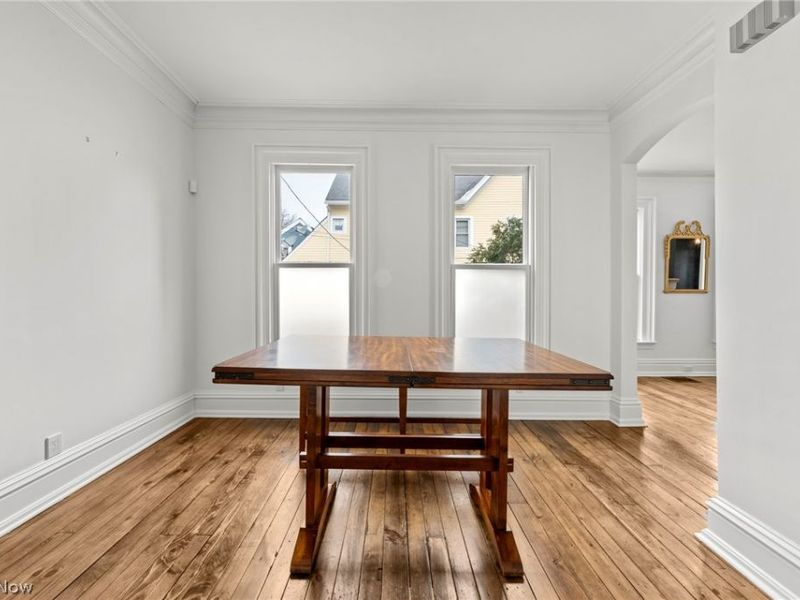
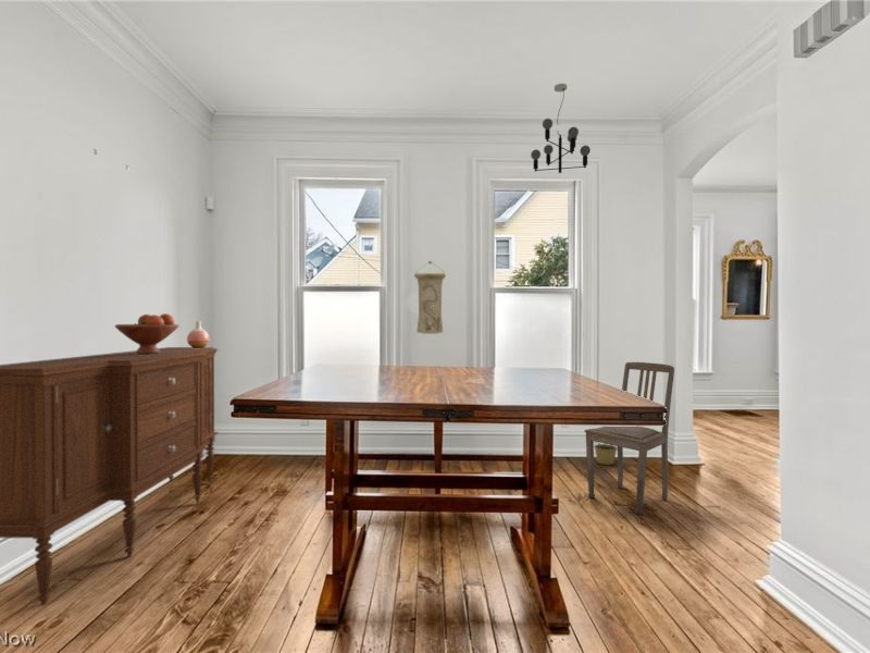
+ sideboard [0,346,220,606]
+ wall scroll [413,260,447,335]
+ dining chair [583,361,675,517]
+ chandelier [530,83,592,174]
+ fruit bowl [114,312,179,355]
+ vase [186,320,211,348]
+ potted plant [594,441,618,466]
